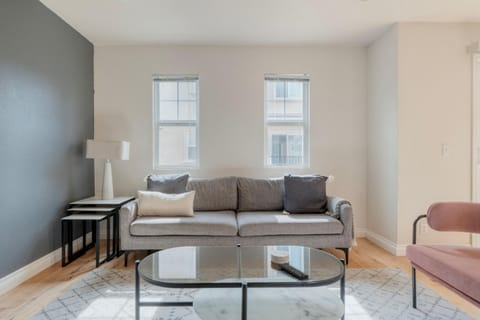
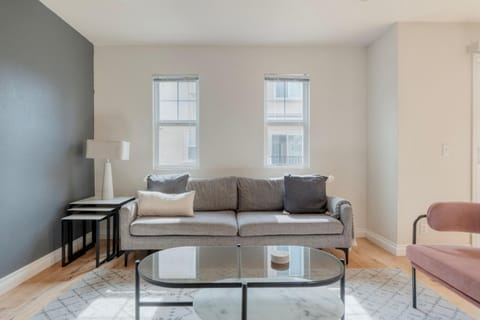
- remote control [277,262,310,281]
